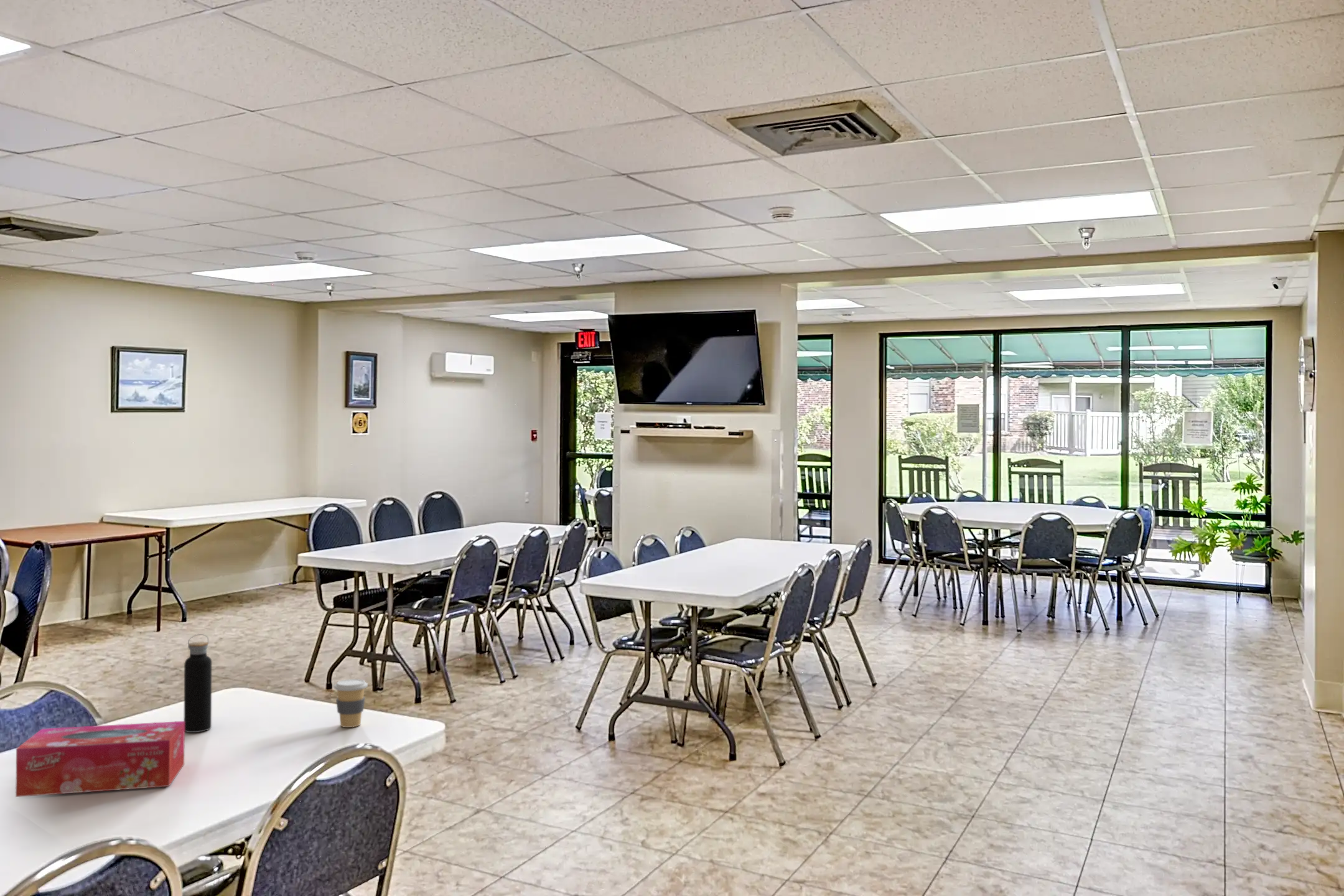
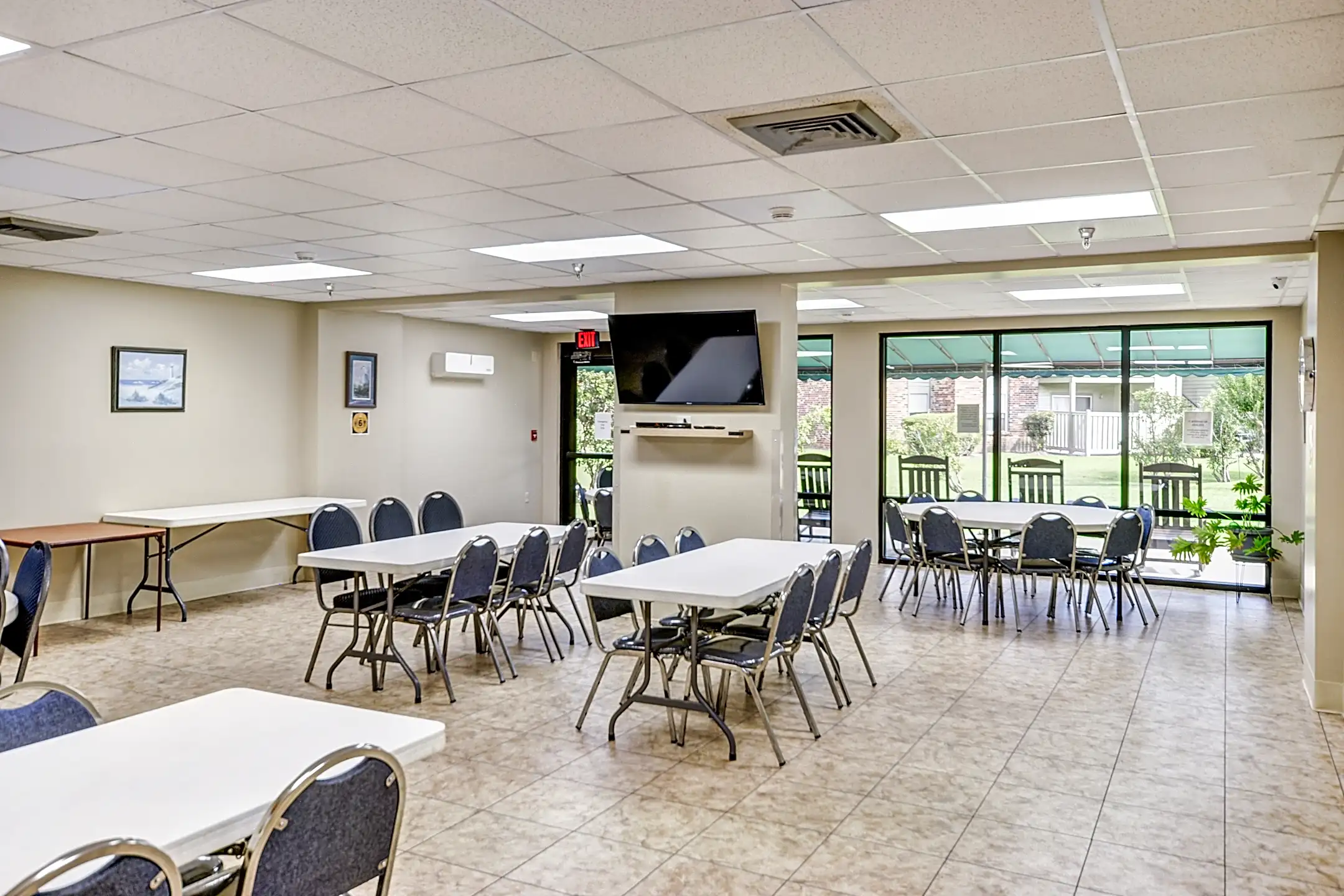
- coffee cup [334,678,368,728]
- water bottle [183,633,212,733]
- tissue box [15,721,185,798]
